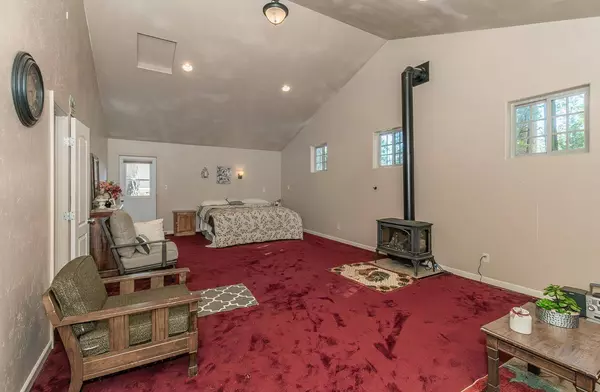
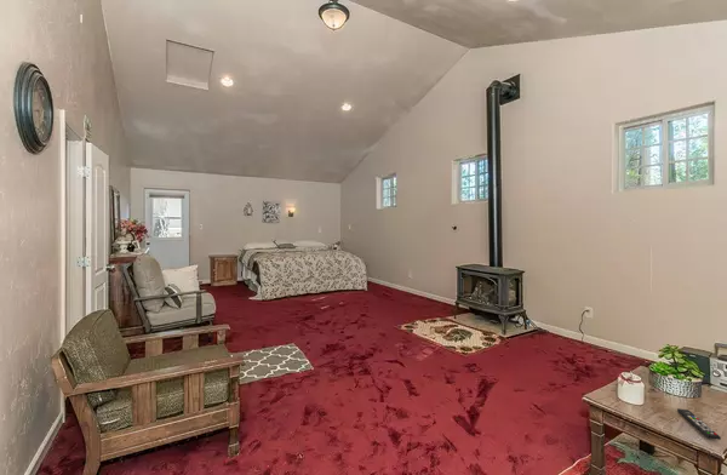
+ remote control [676,407,722,441]
